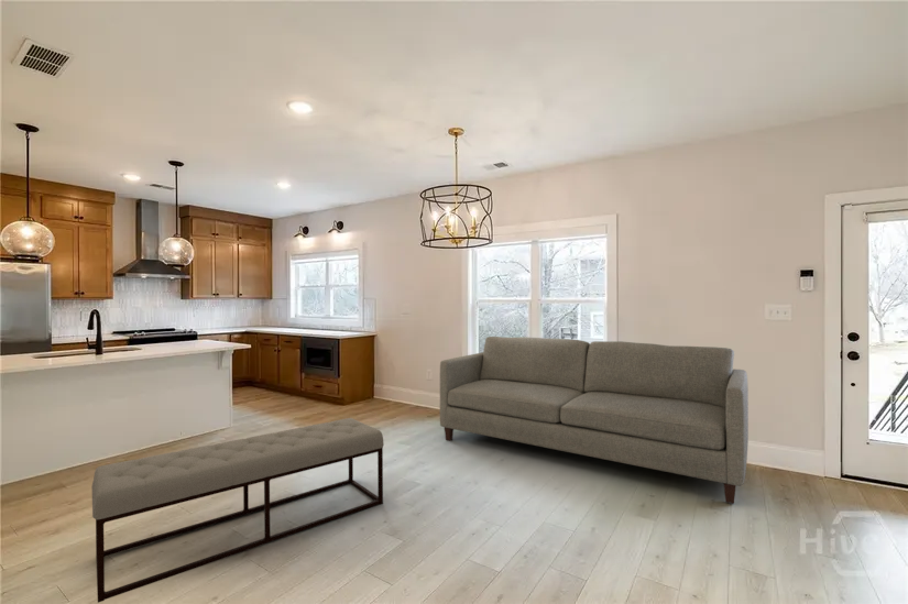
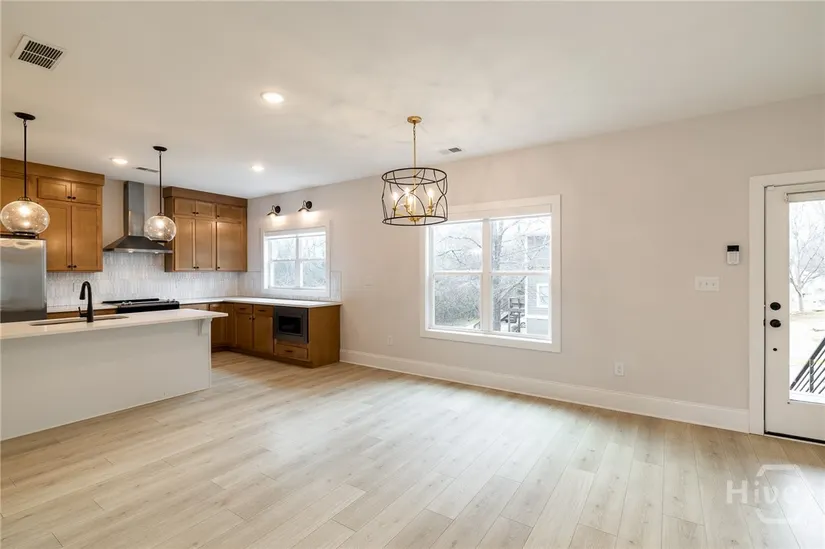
- bench [90,417,385,604]
- sofa [439,336,750,505]
